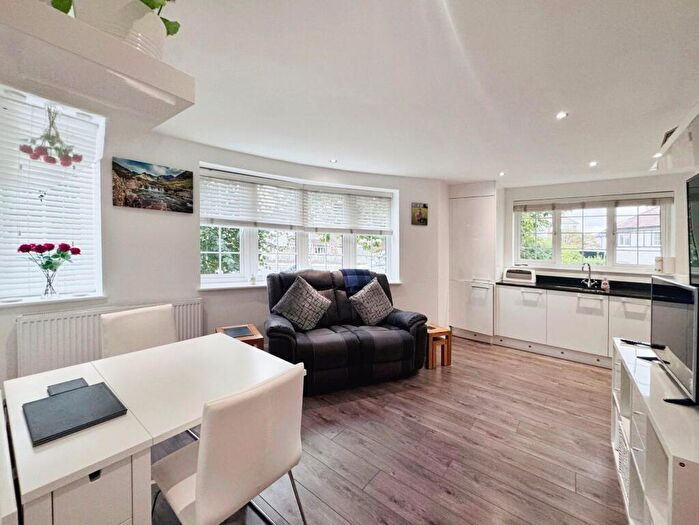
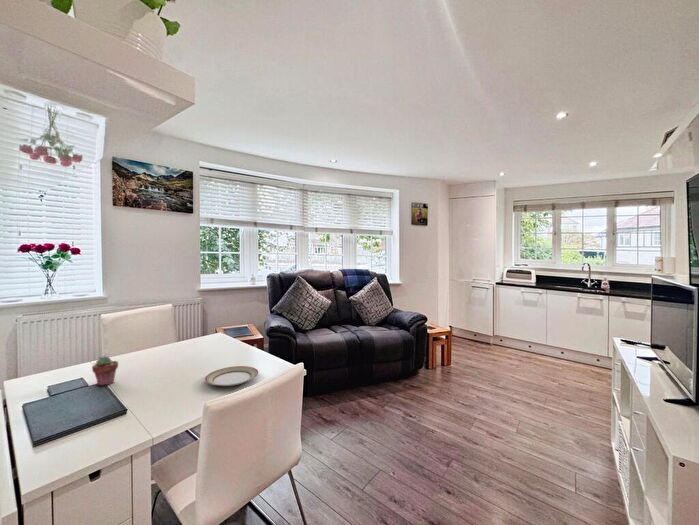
+ plate [204,365,259,387]
+ potted succulent [91,355,119,387]
